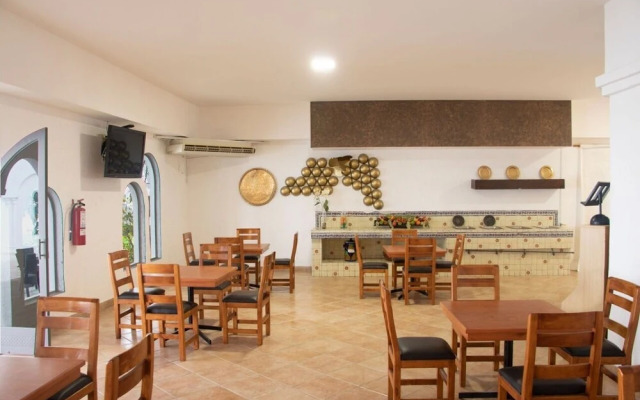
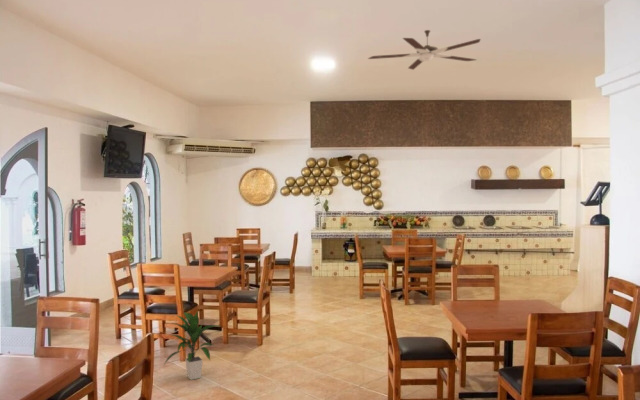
+ ceiling fan [367,29,482,71]
+ indoor plant [163,310,219,381]
